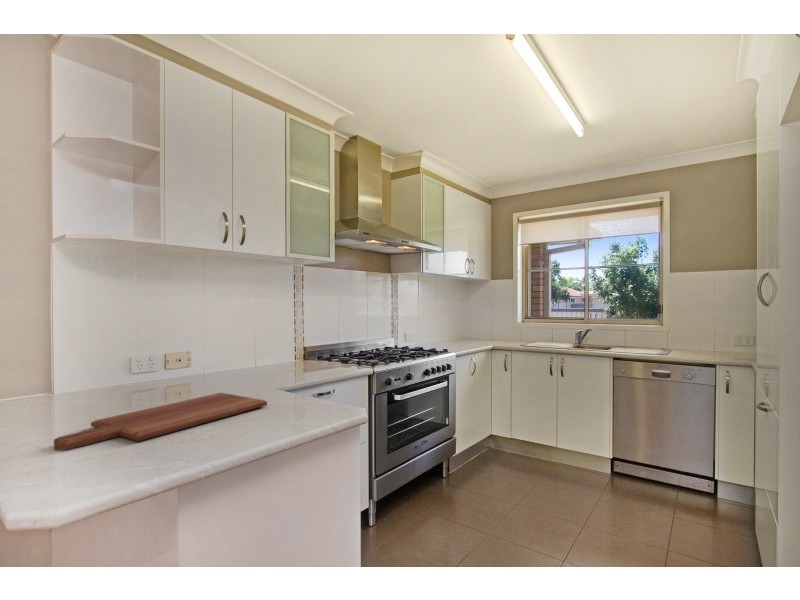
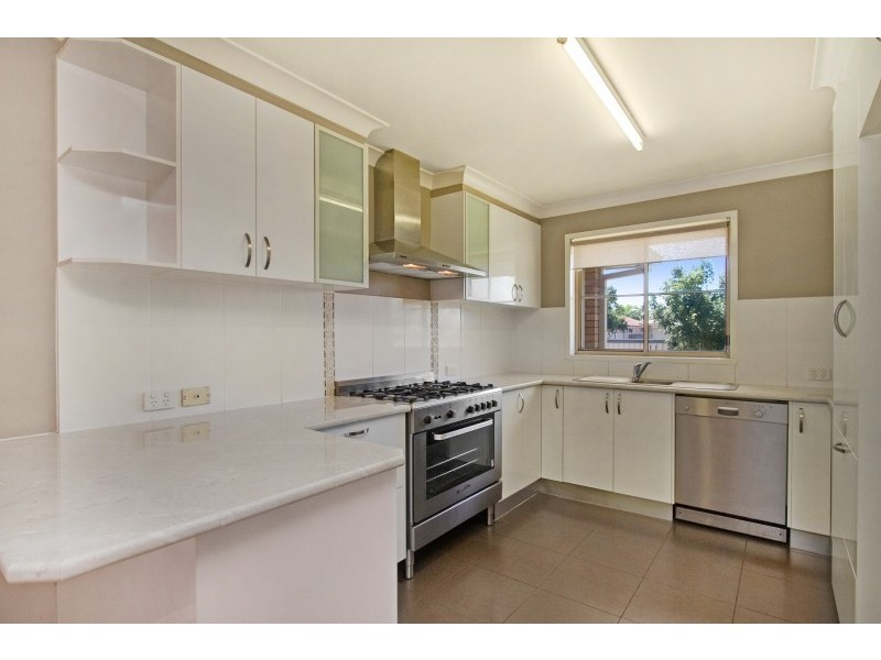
- cutting board [53,392,268,452]
